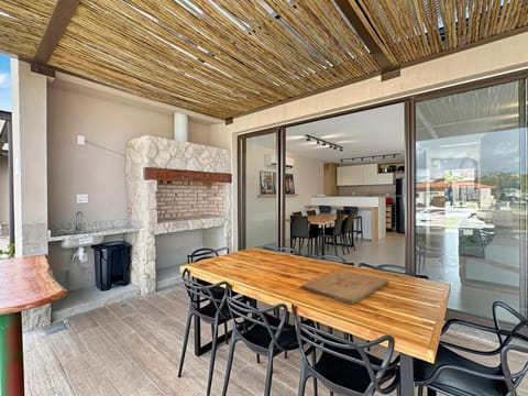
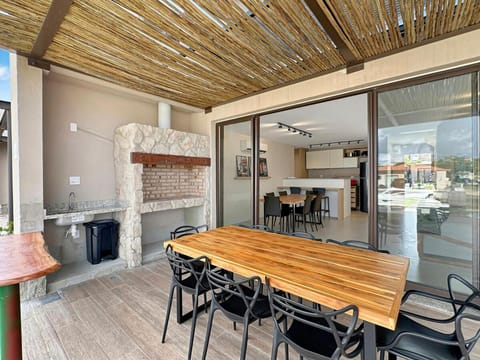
- cutting board [300,268,389,306]
